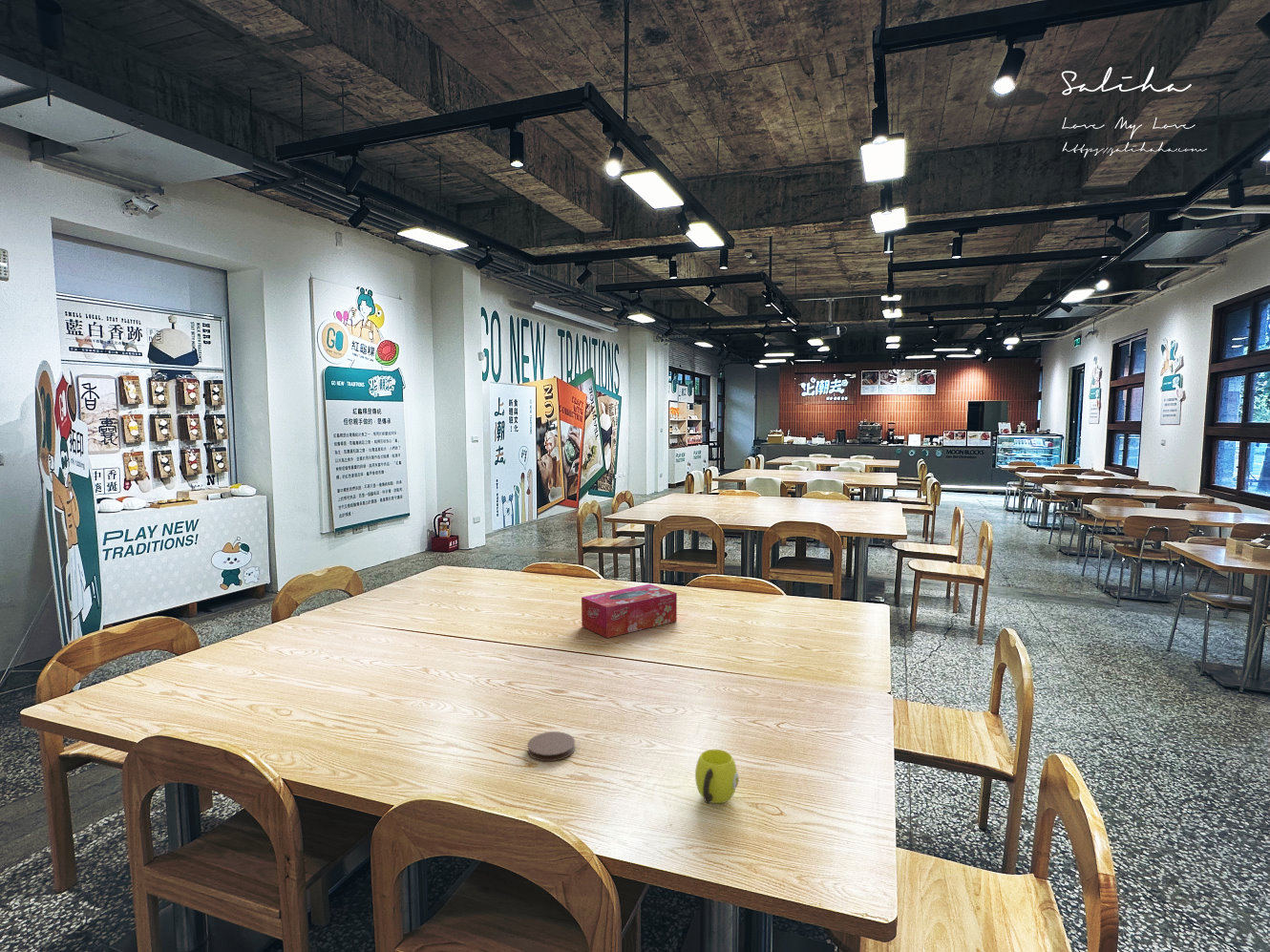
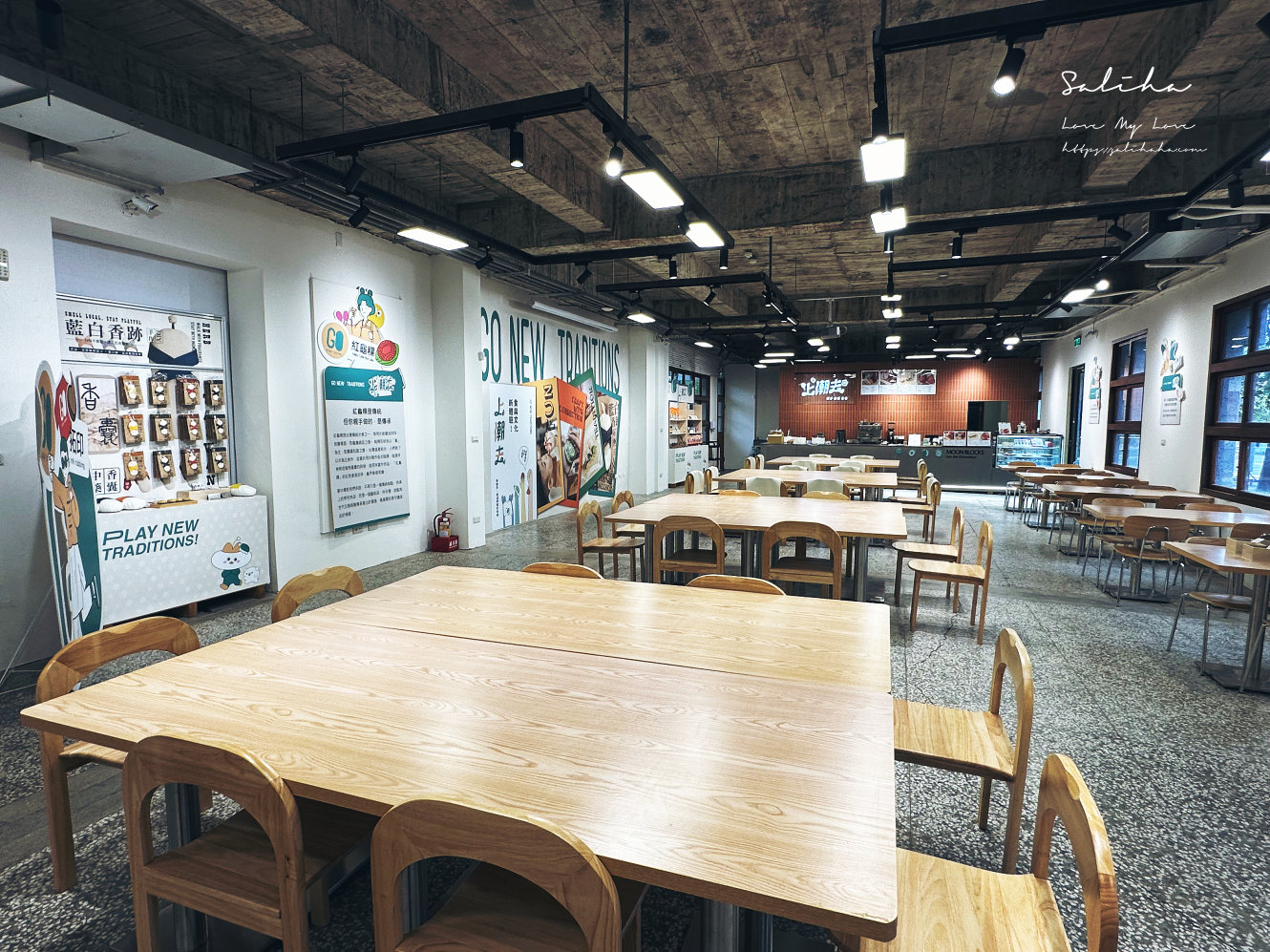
- cup [694,749,740,805]
- coaster [527,730,576,762]
- tissue box [581,583,678,639]
